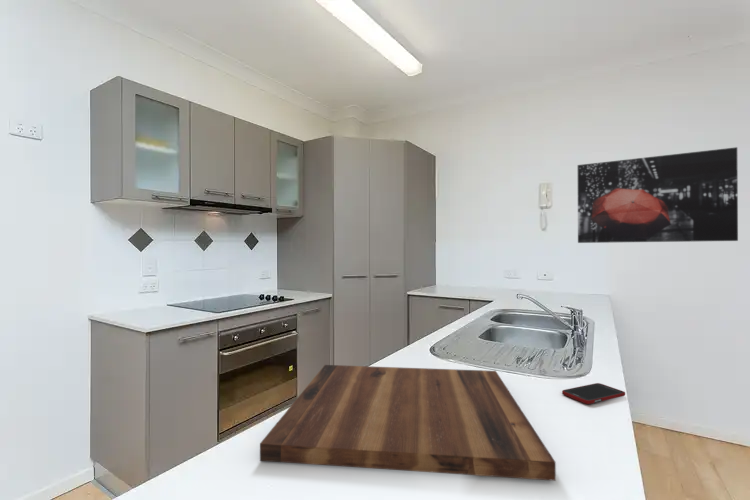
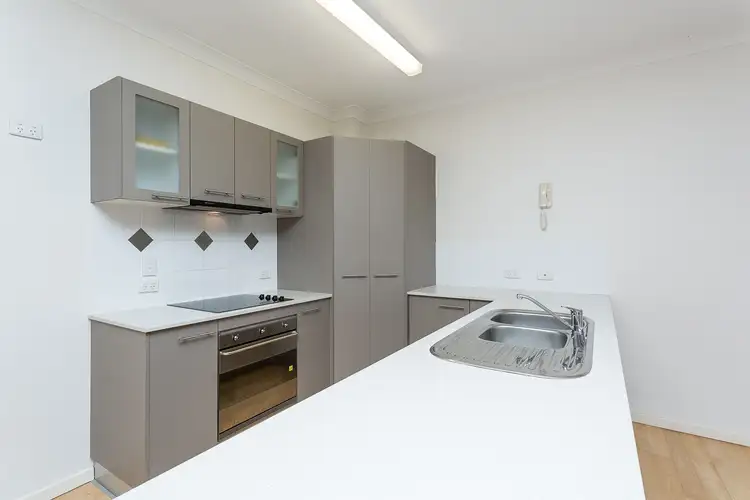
- cell phone [561,382,626,405]
- cutting board [259,364,557,482]
- wall art [577,146,739,244]
